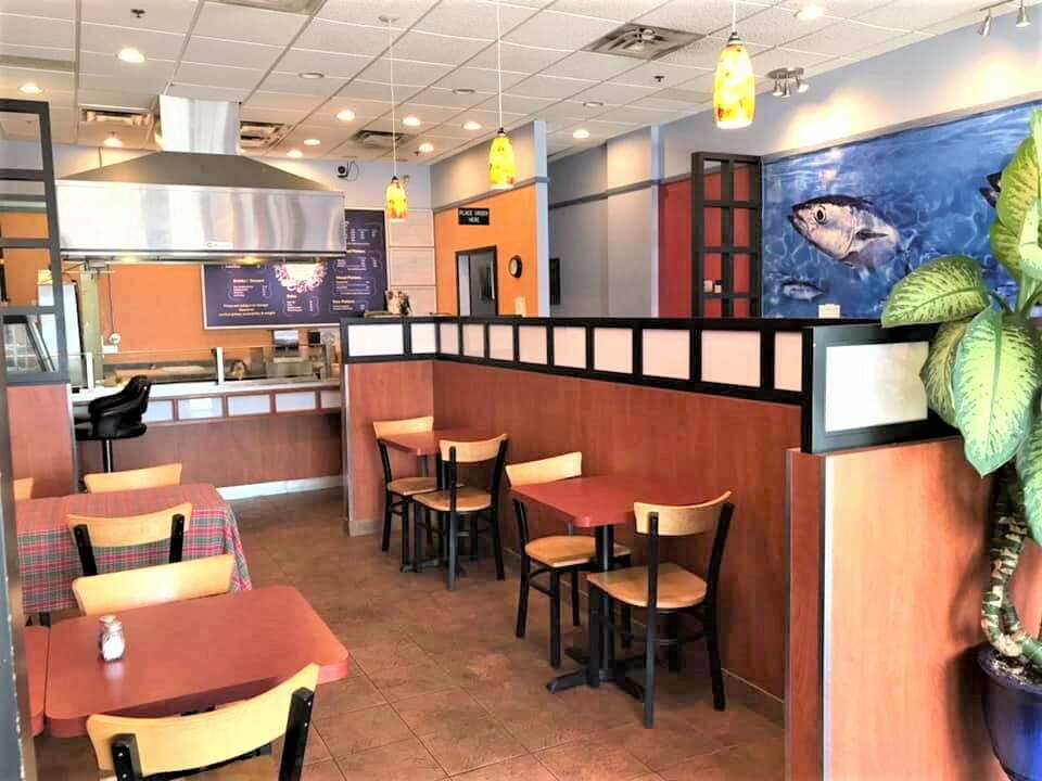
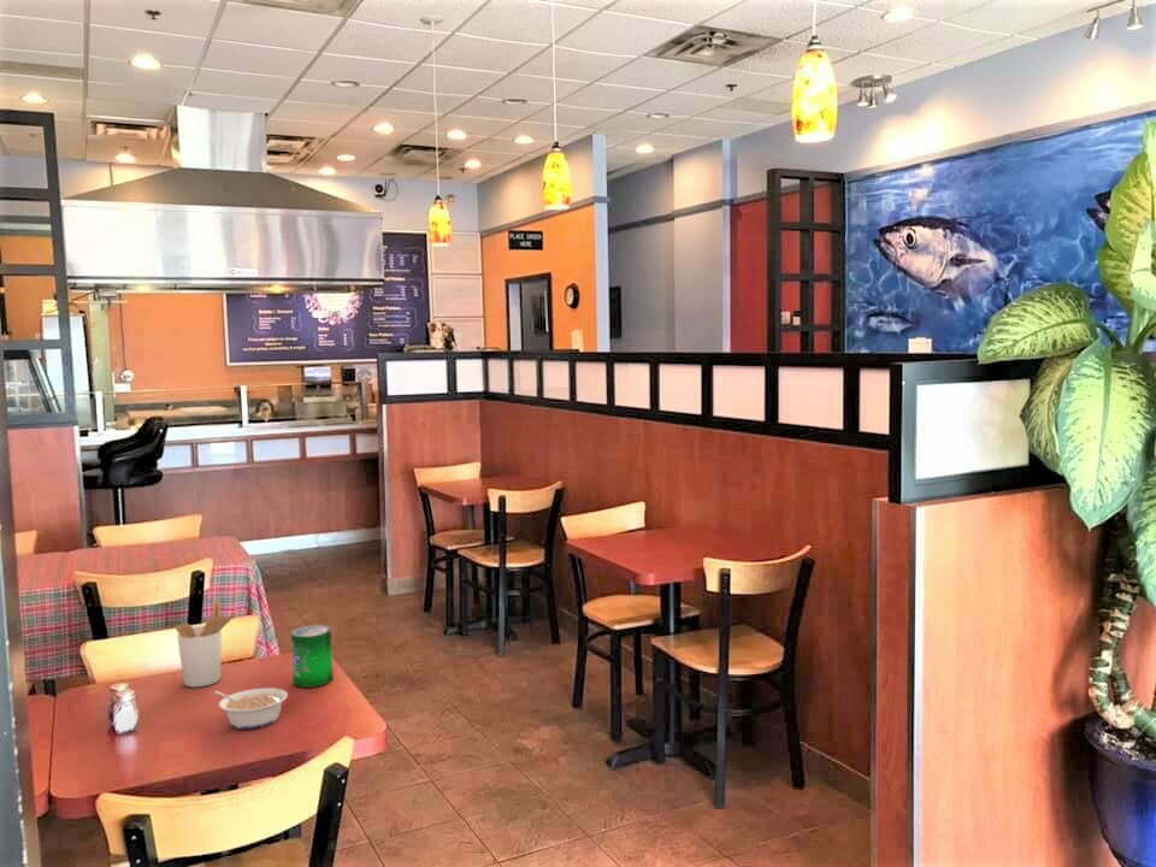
+ utensil holder [173,601,237,688]
+ beverage can [290,624,335,689]
+ legume [211,686,289,730]
